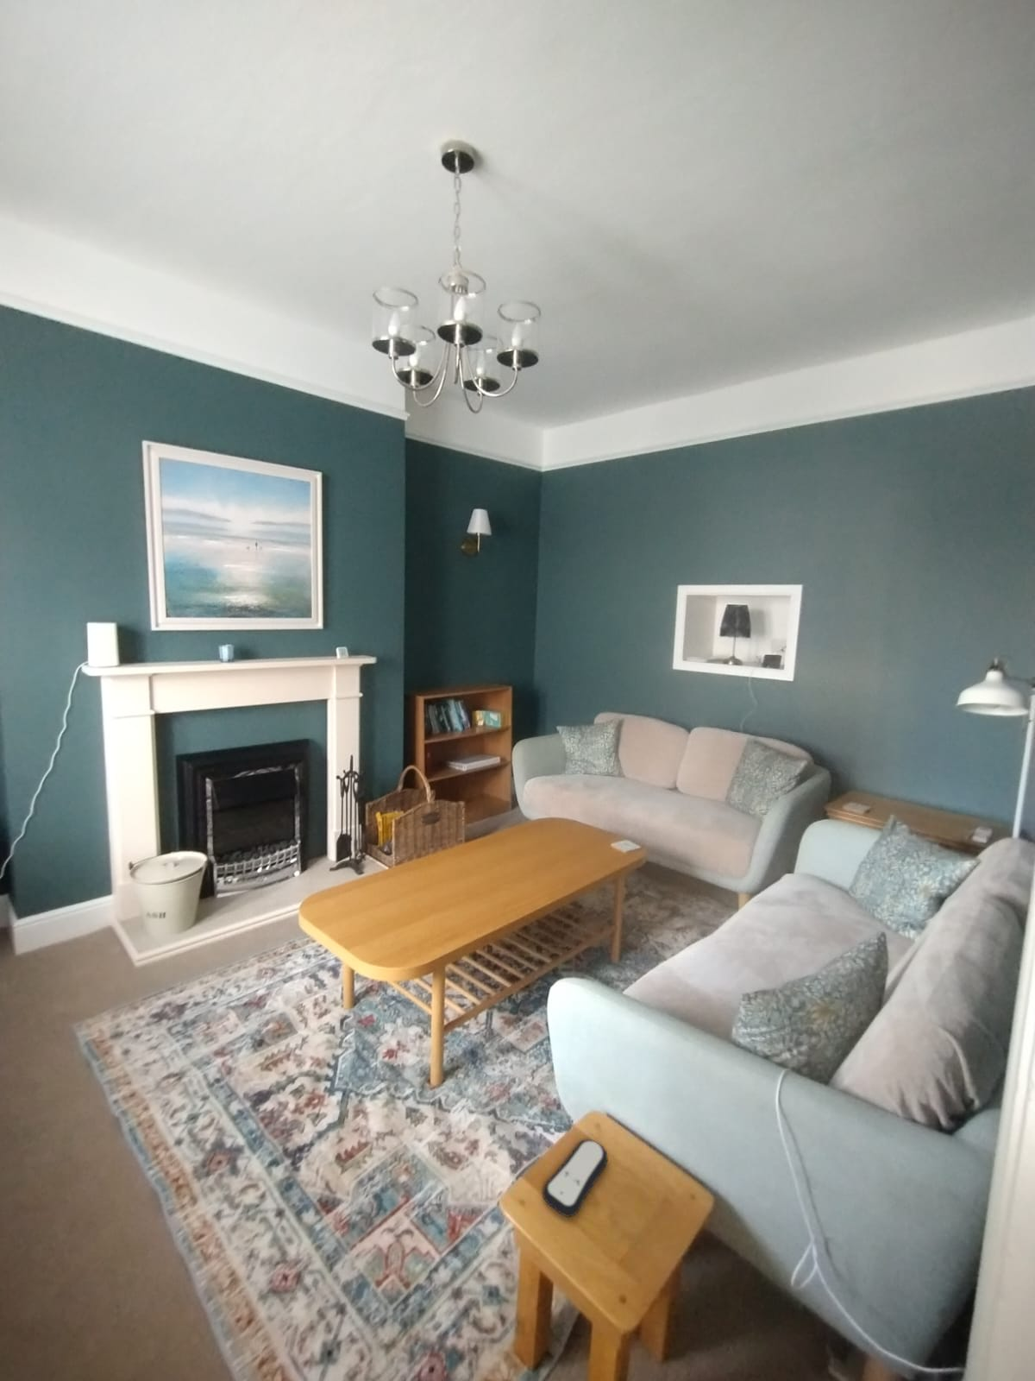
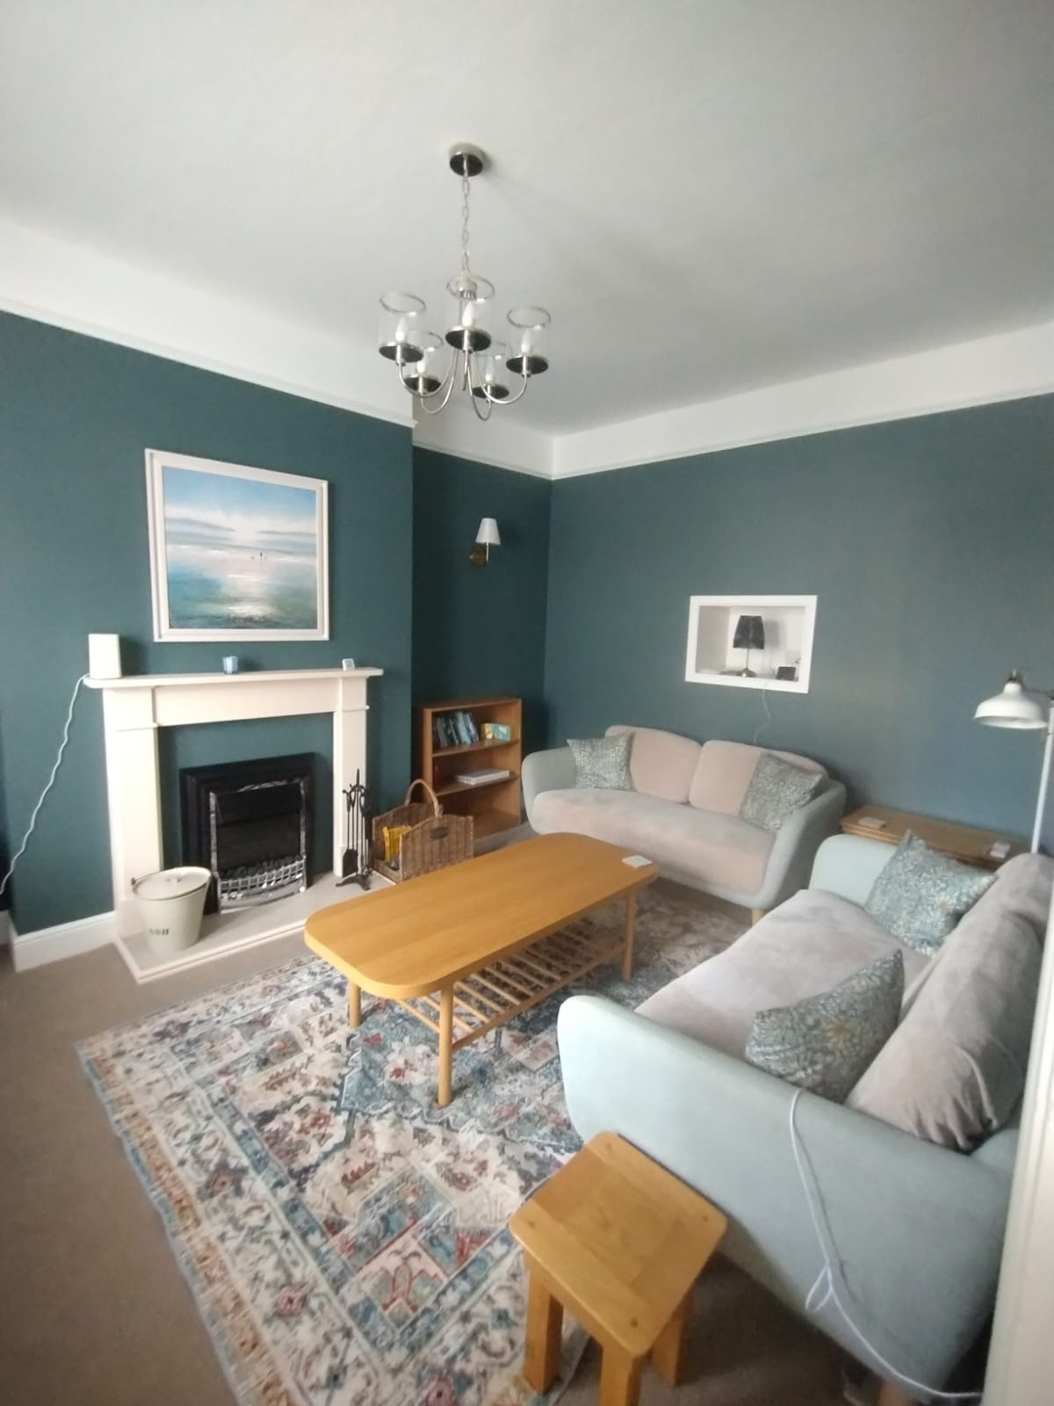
- remote control [541,1139,609,1218]
